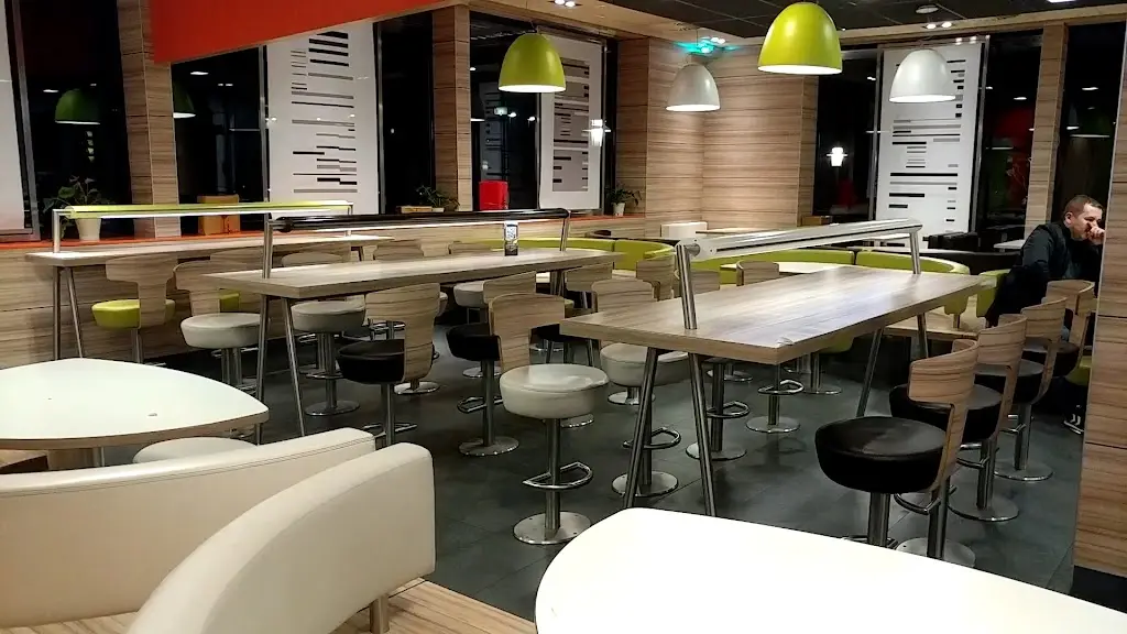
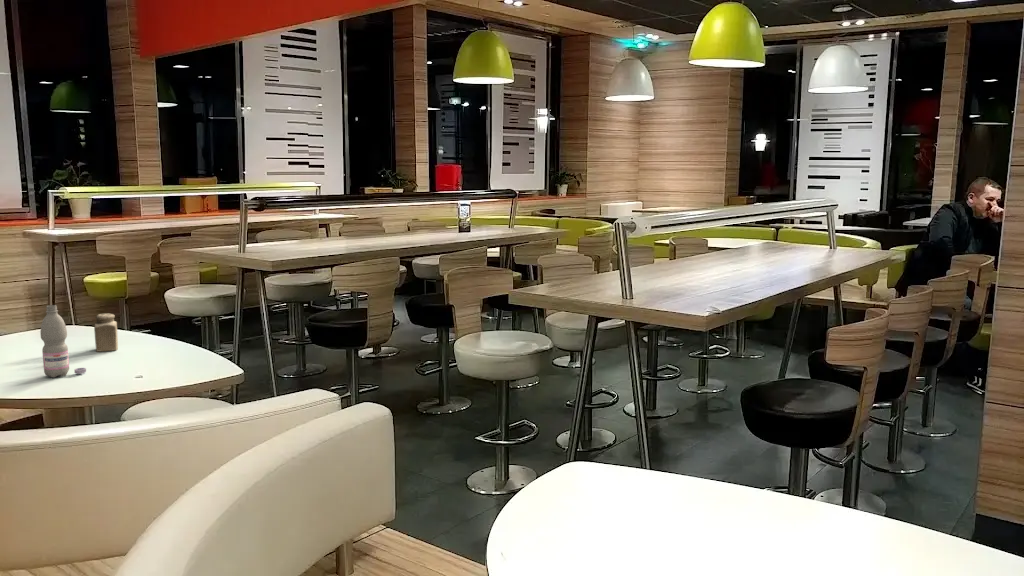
+ salt shaker [93,313,119,353]
+ water bottle [39,304,87,378]
